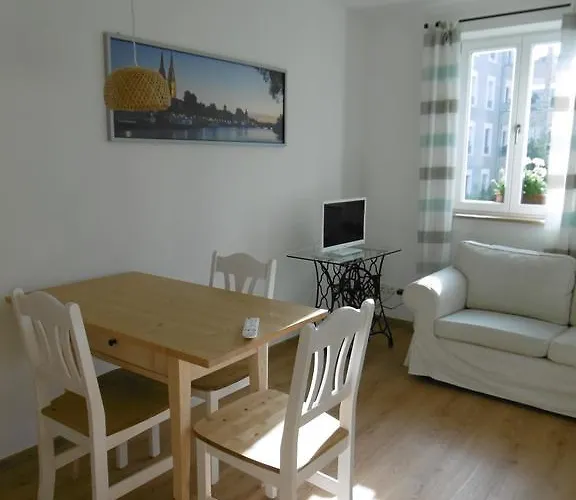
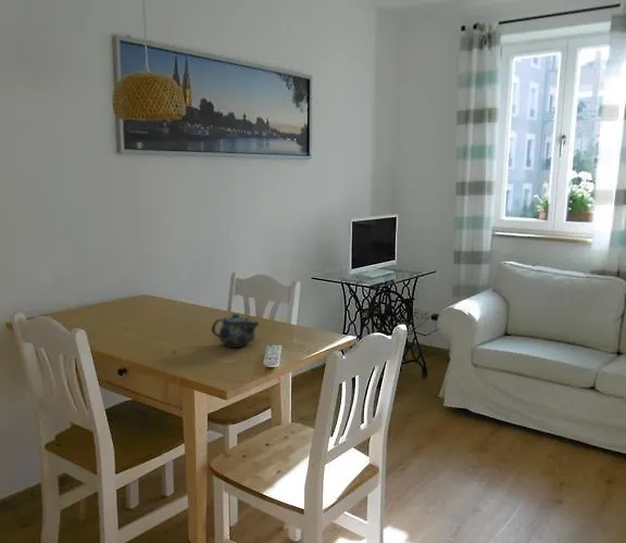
+ chinaware [211,312,261,349]
